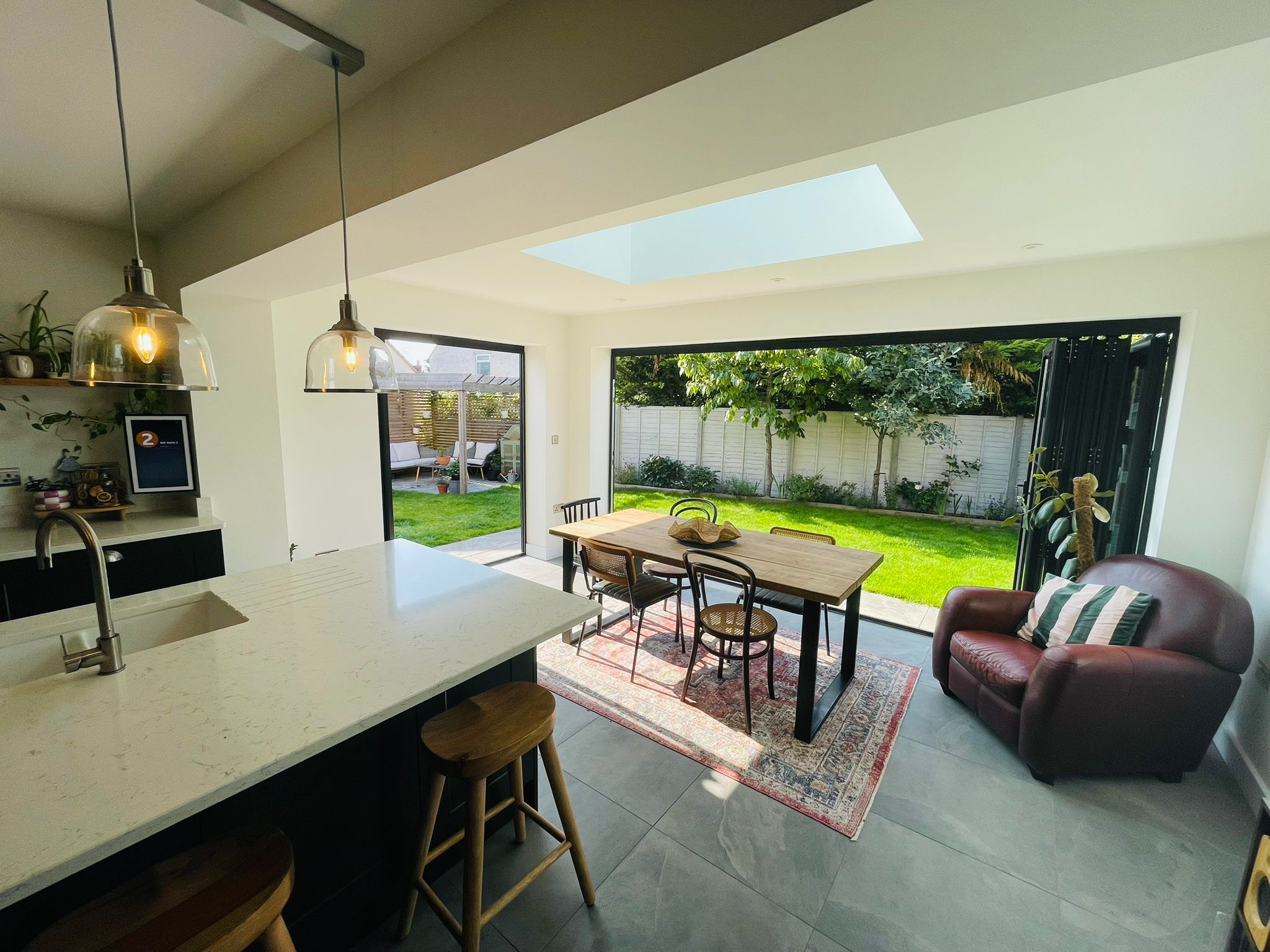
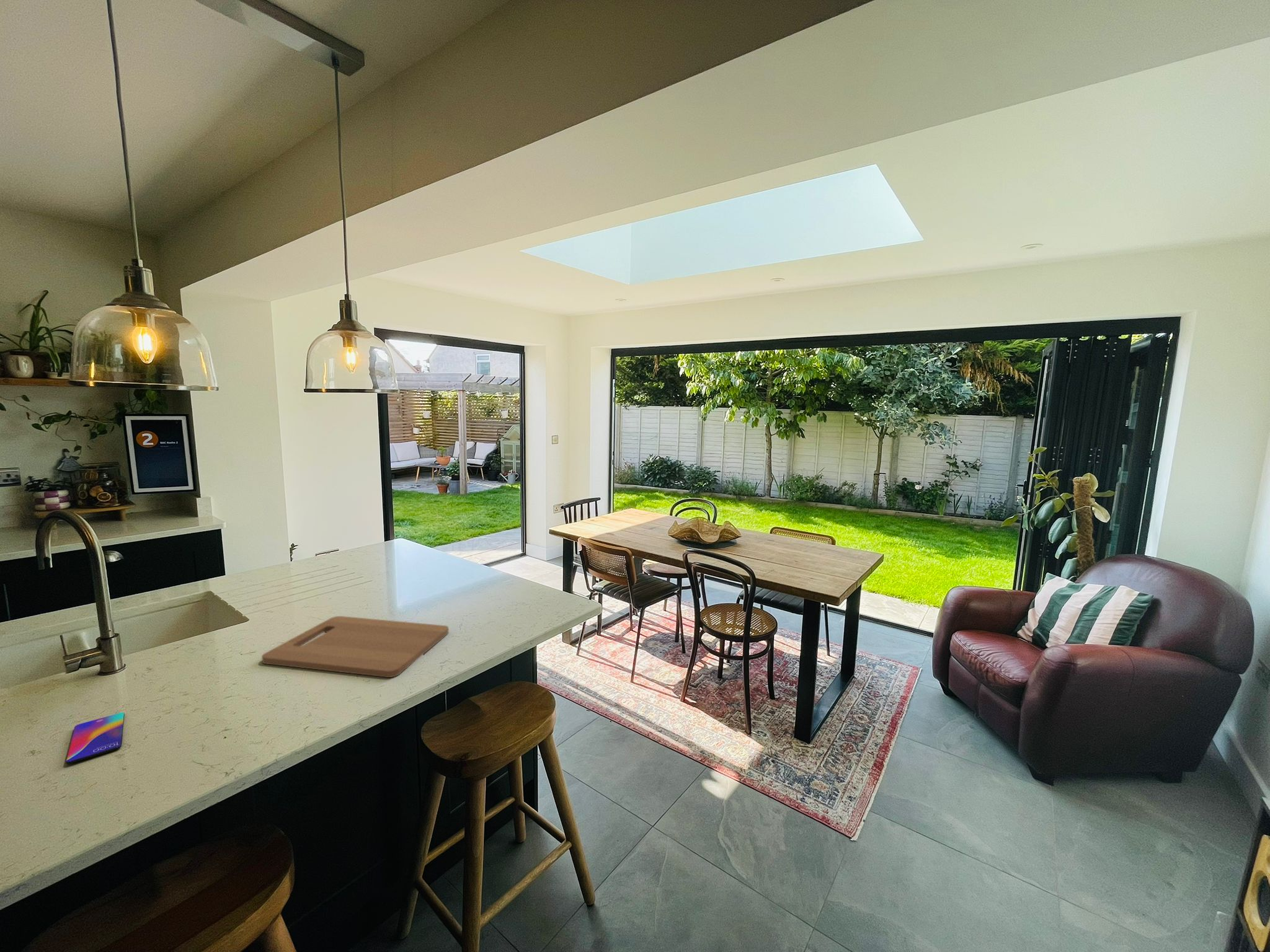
+ smartphone [65,712,125,765]
+ cutting board [261,615,450,678]
